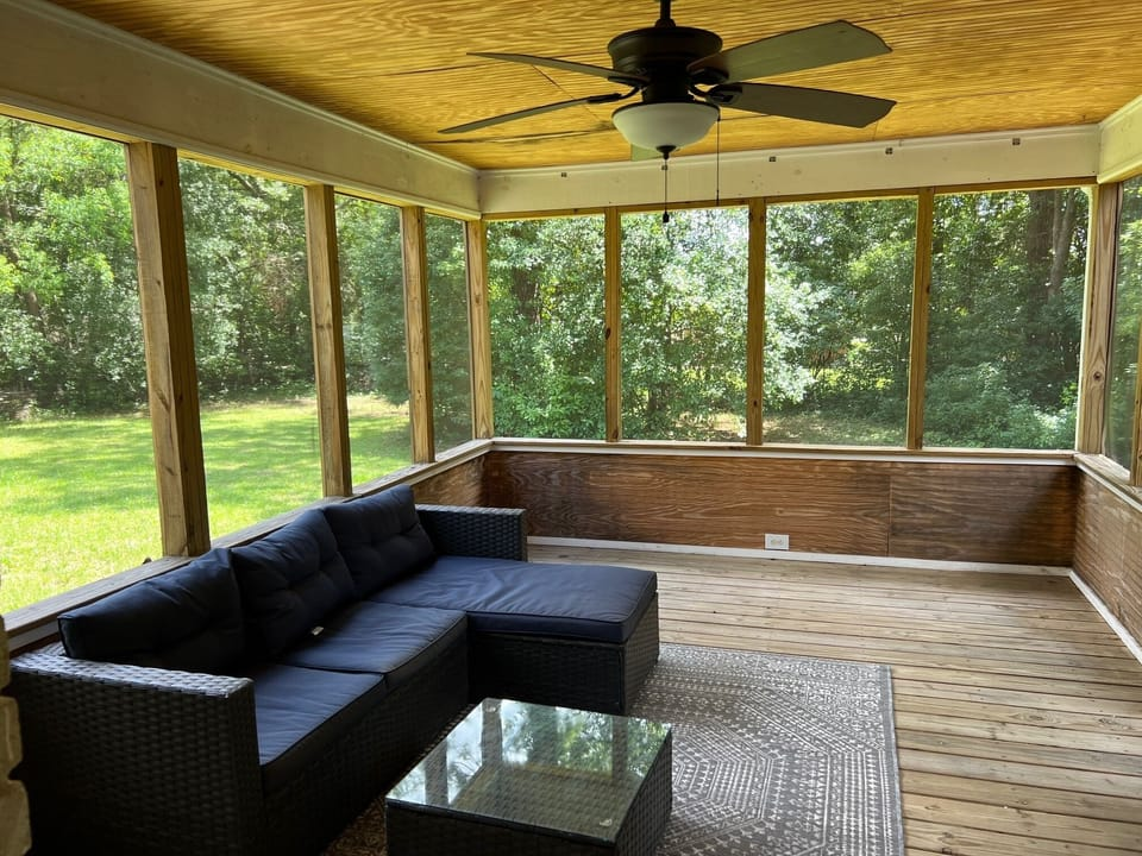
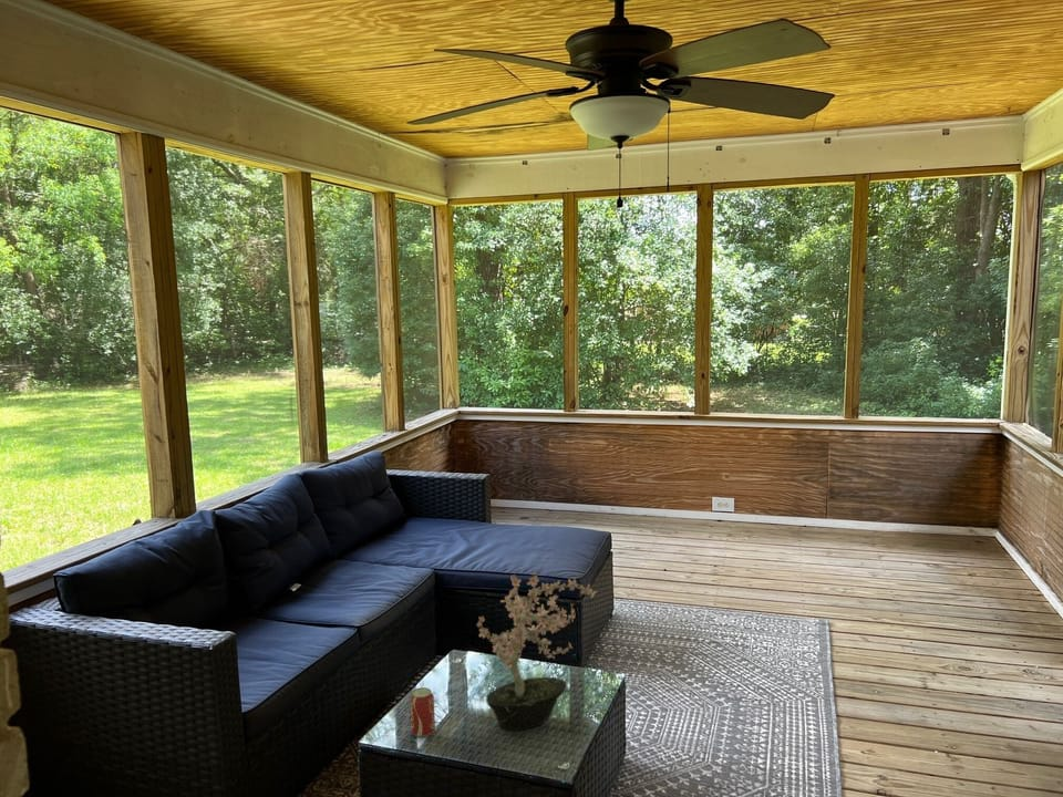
+ potted plant [475,571,599,732]
+ beverage can [410,686,436,738]
